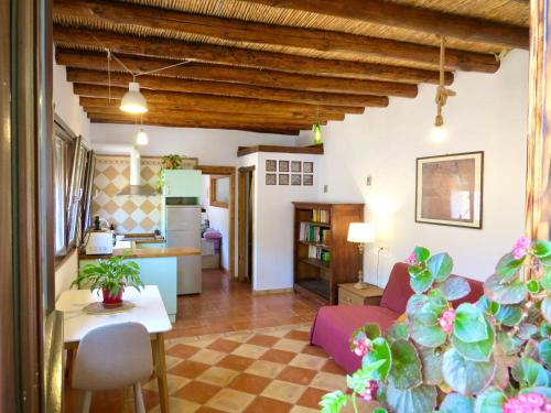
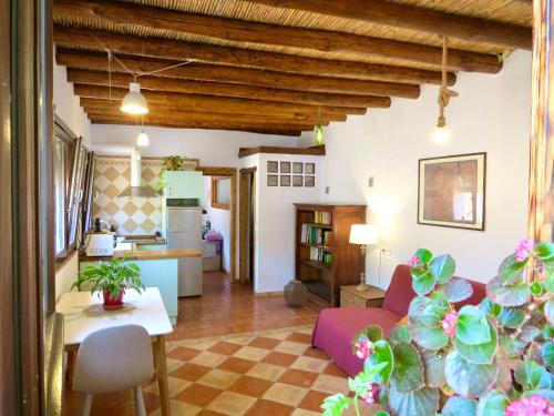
+ woven basket [283,280,308,308]
